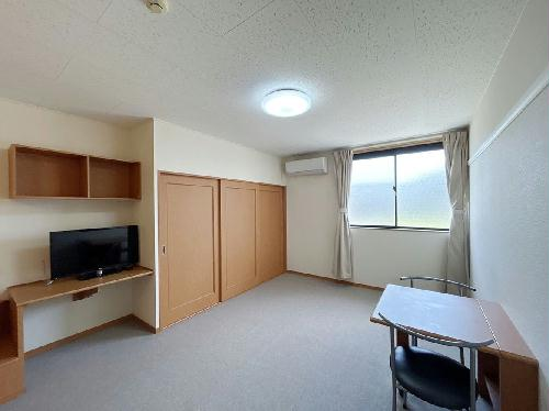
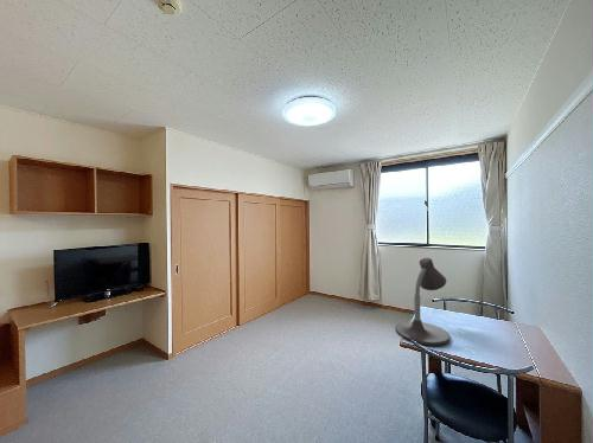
+ desk lamp [394,257,451,347]
